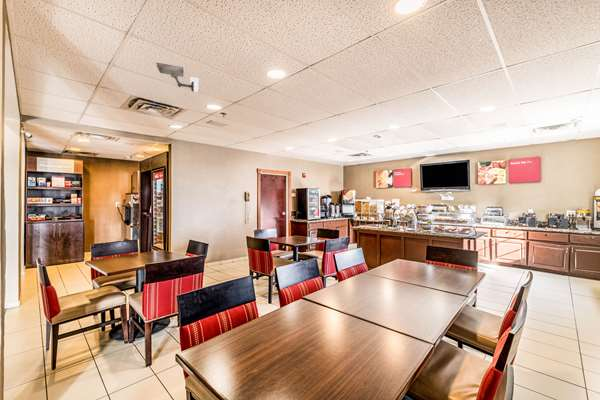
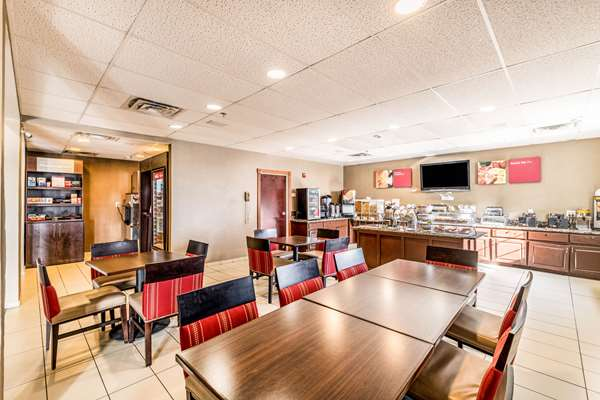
- security camera [155,62,199,93]
